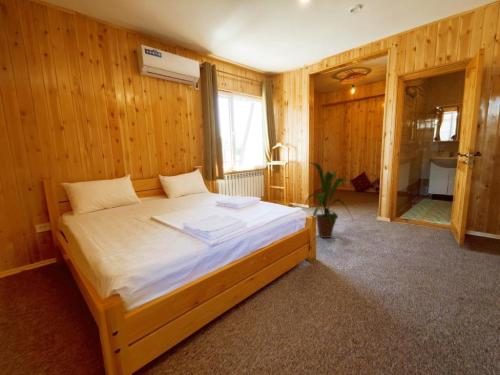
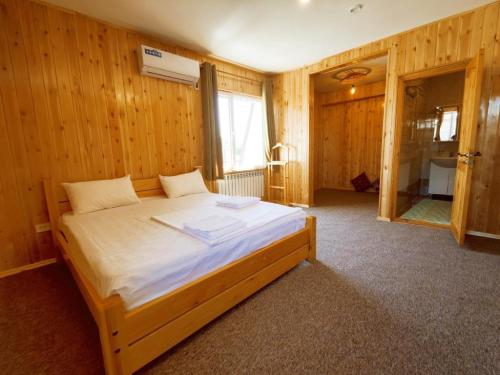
- house plant [304,162,354,239]
